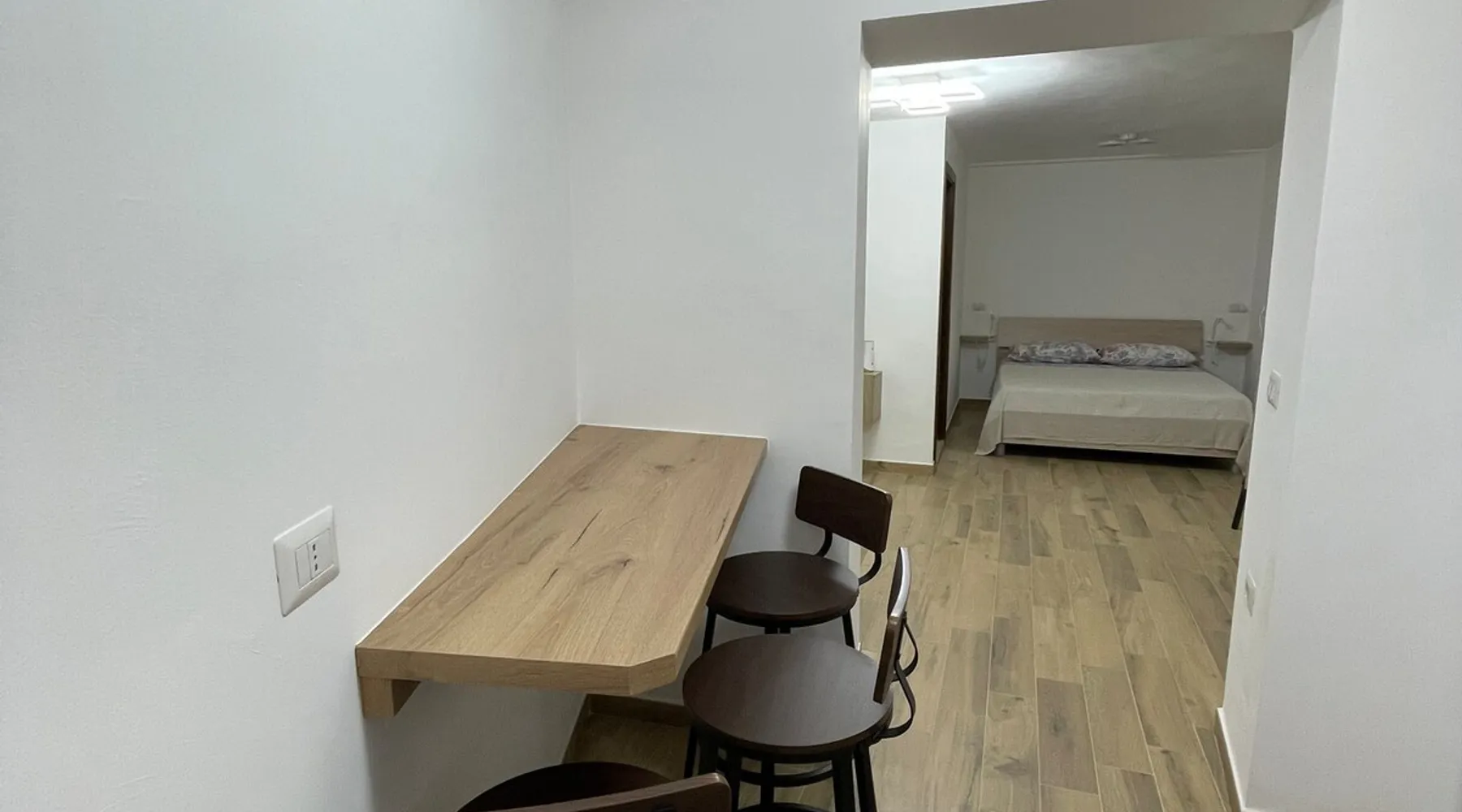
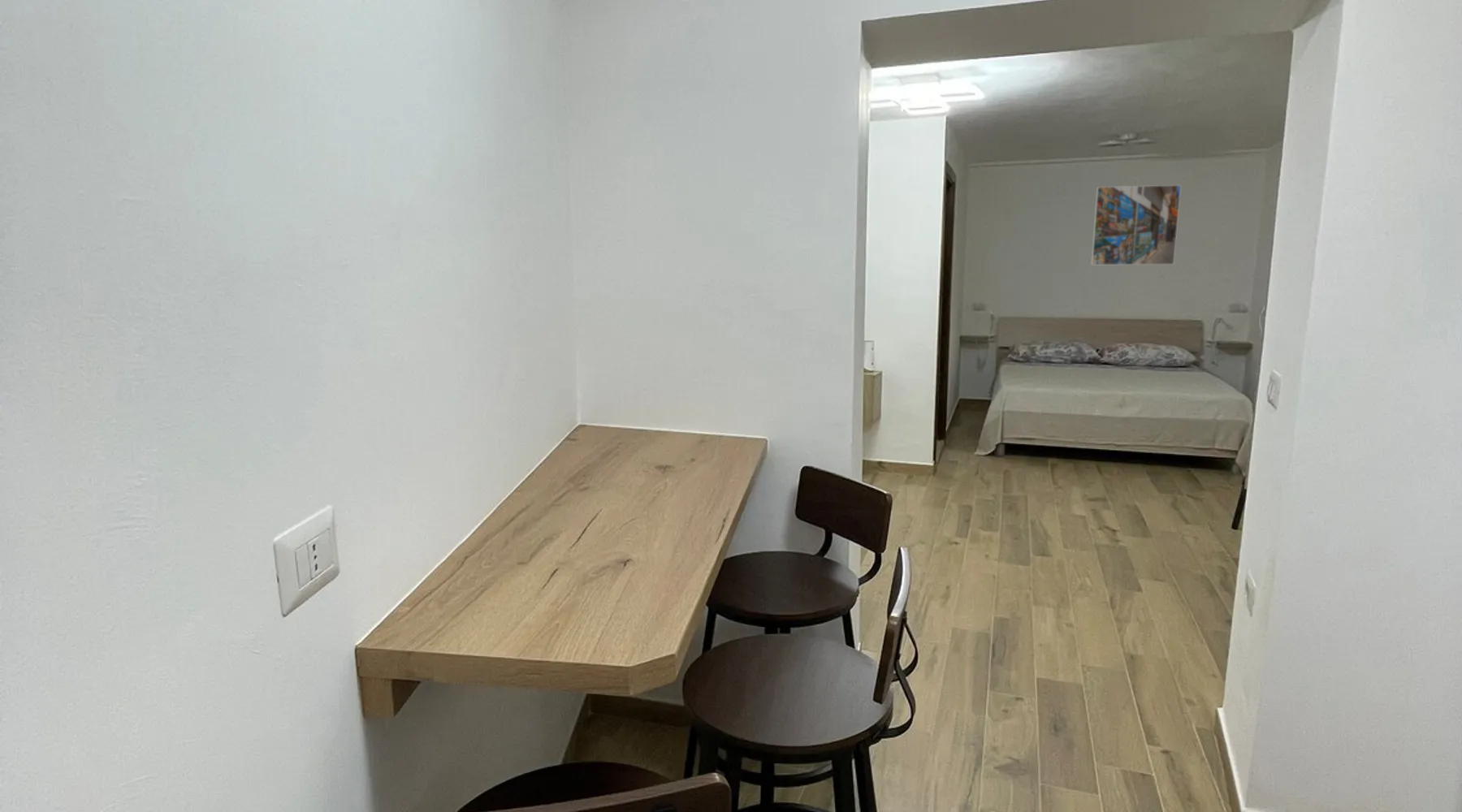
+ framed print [1090,184,1182,266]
